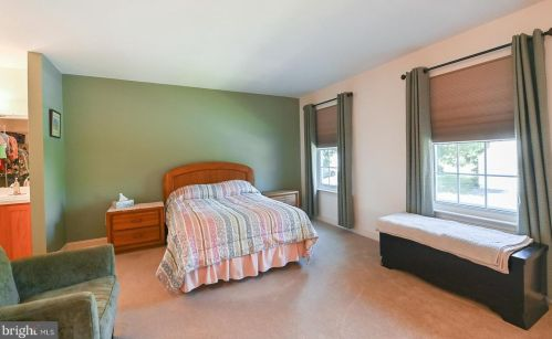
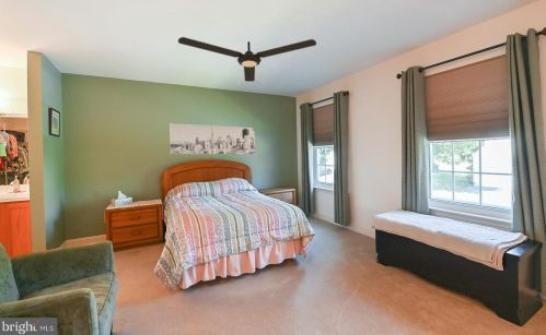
+ wall art [169,122,256,155]
+ ceiling fan [177,36,317,83]
